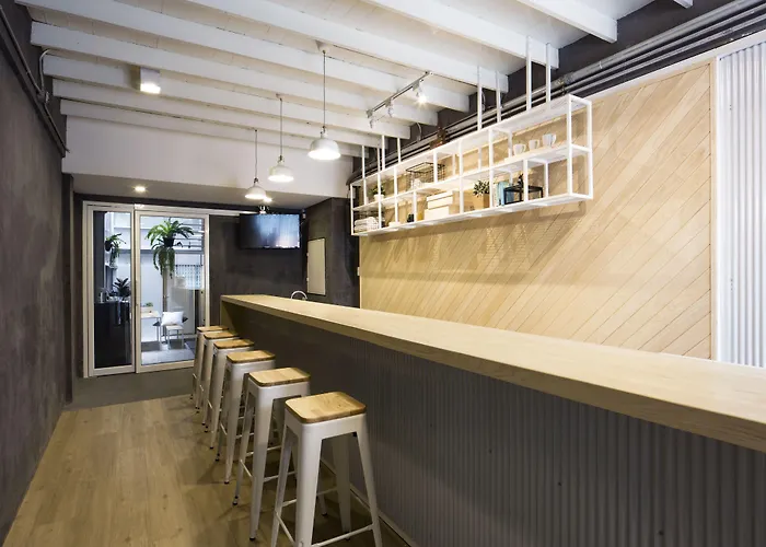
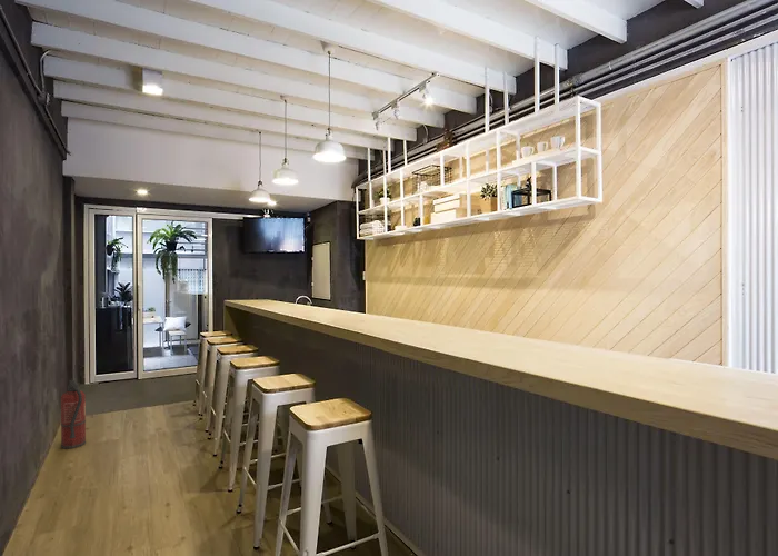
+ fire extinguisher [60,379,87,450]
